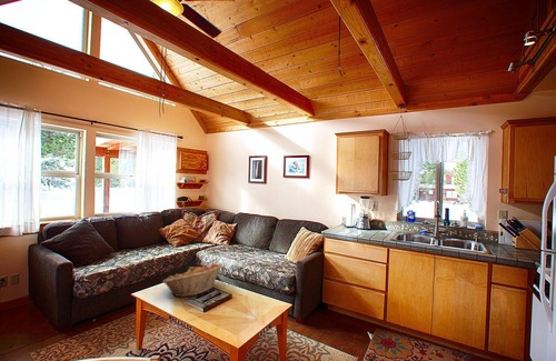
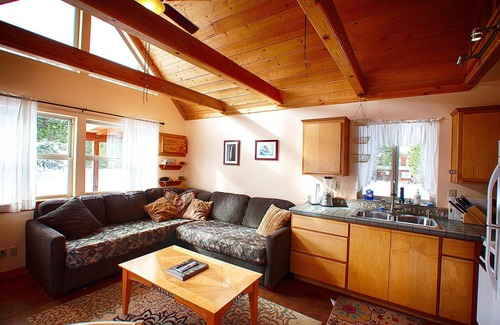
- fruit basket [161,262,224,298]
